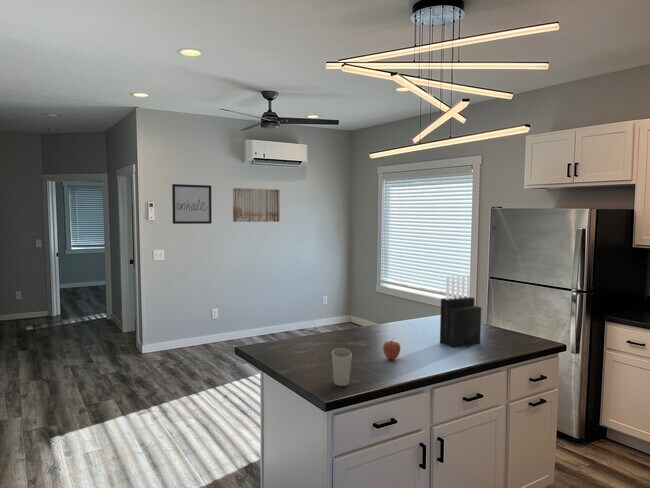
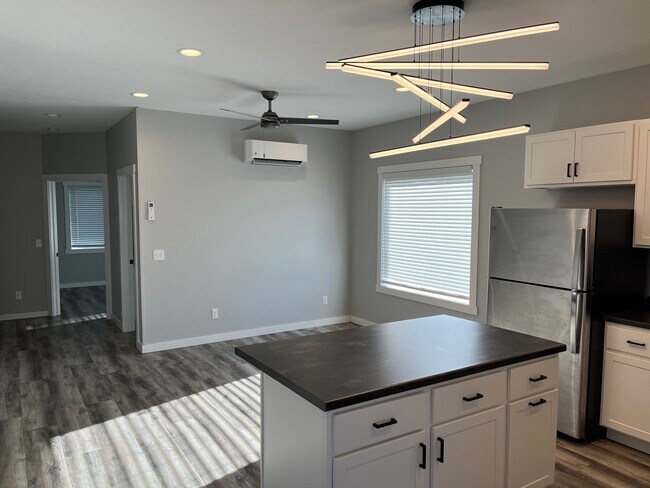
- fruit [382,337,401,361]
- cup [331,347,353,387]
- wall art [232,187,281,223]
- wall art [171,183,213,225]
- knife block [439,274,482,349]
